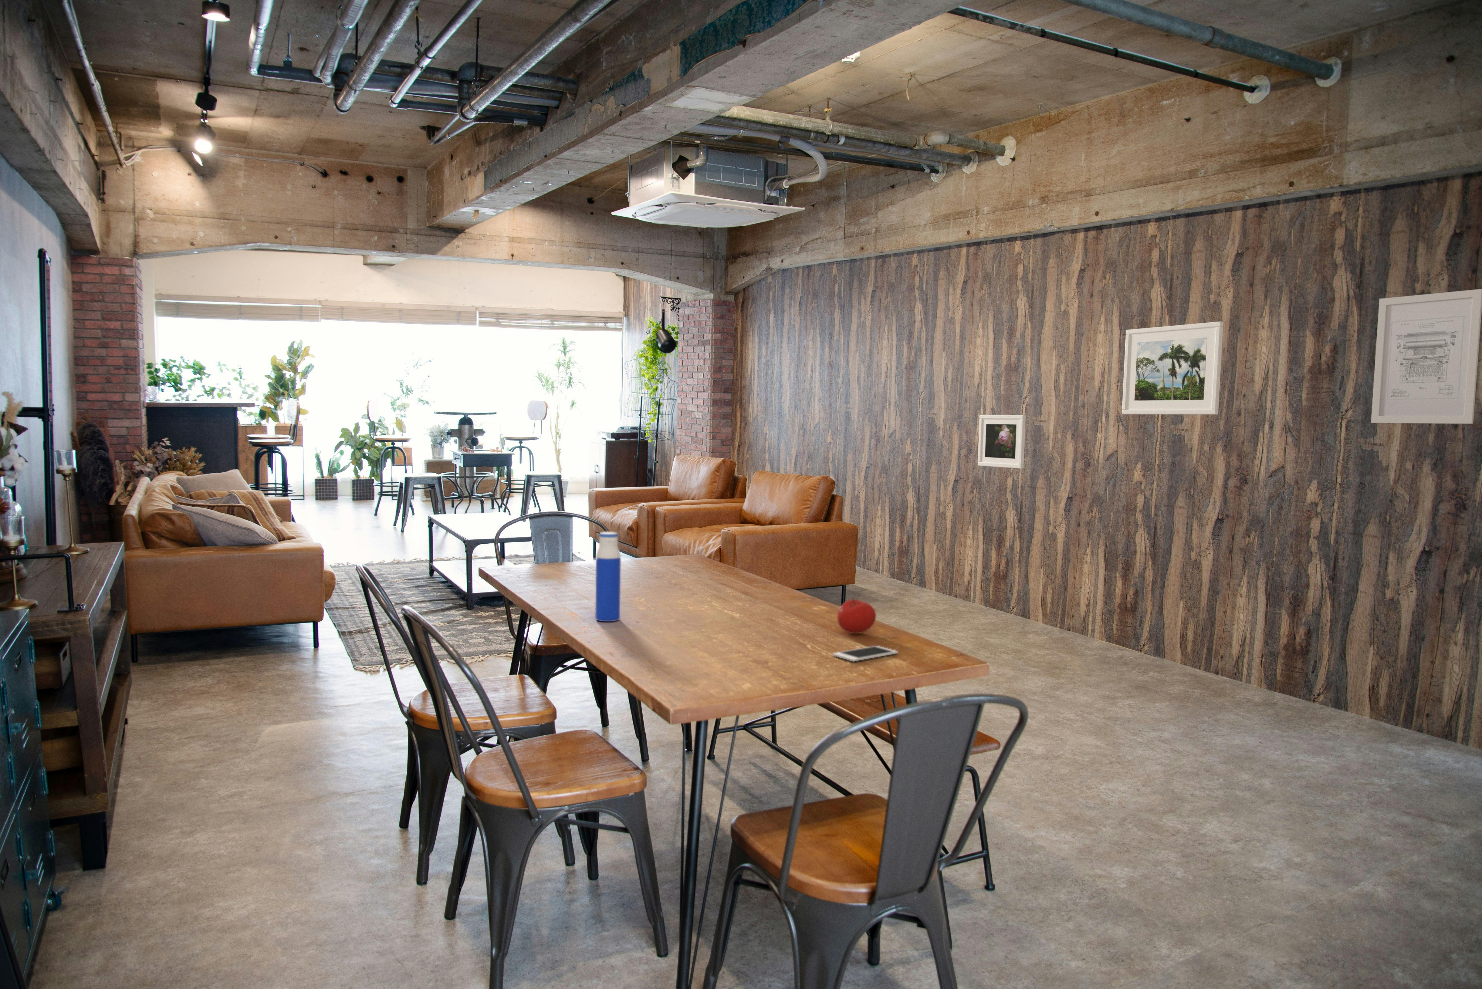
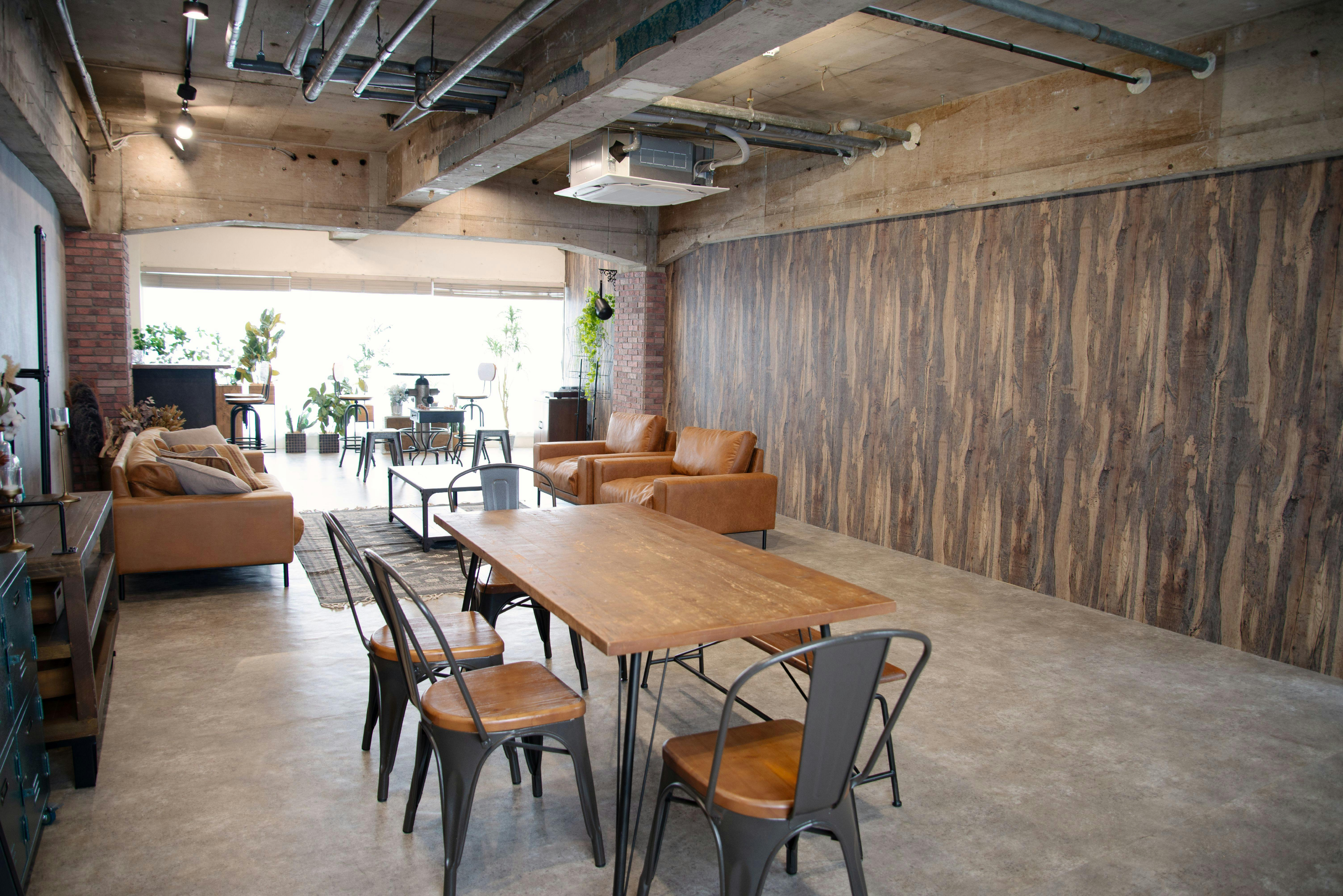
- fruit [836,597,876,635]
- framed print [1121,321,1224,415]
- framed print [978,415,1026,469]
- wall art [1371,289,1482,424]
- water bottle [595,532,621,621]
- cell phone [832,646,898,662]
